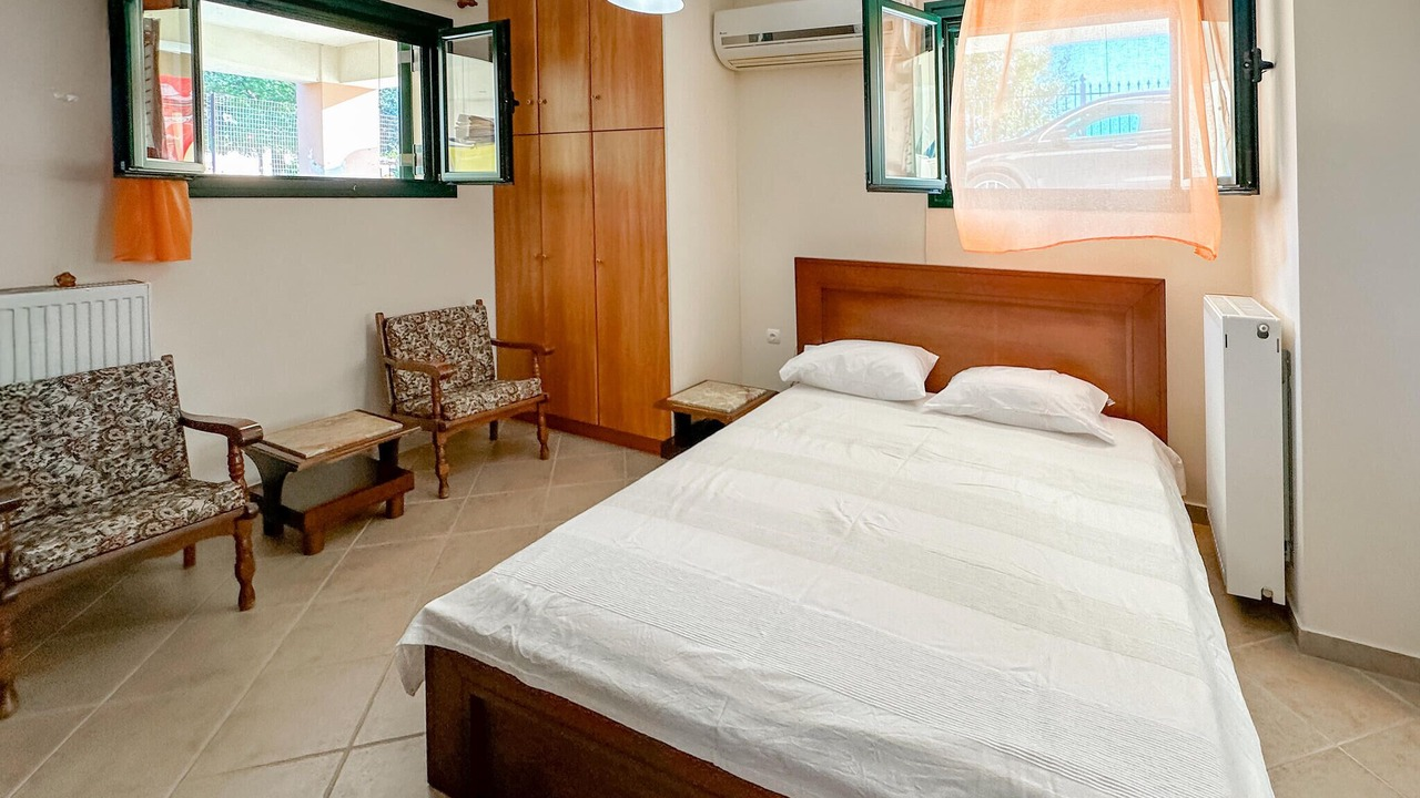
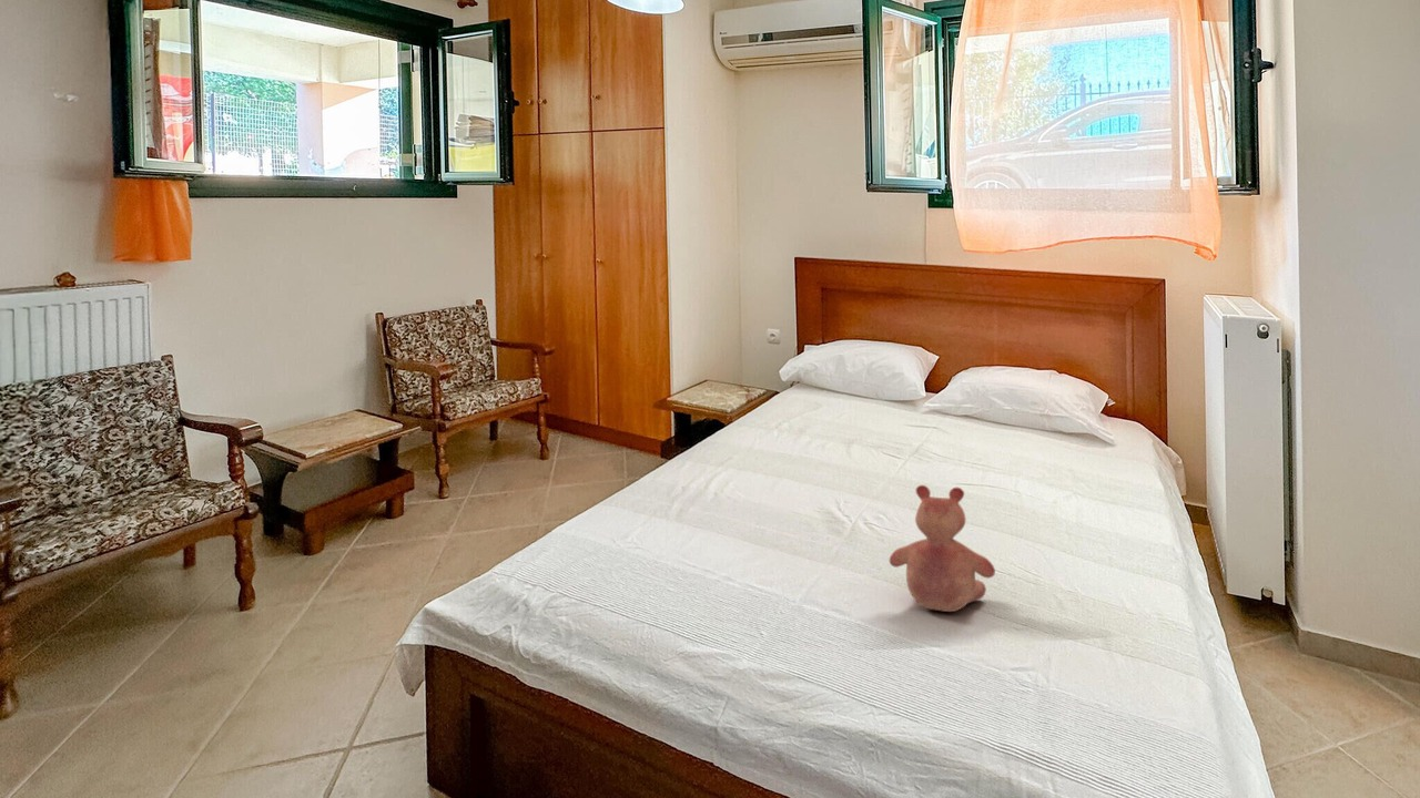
+ teddy bear [889,484,996,613]
